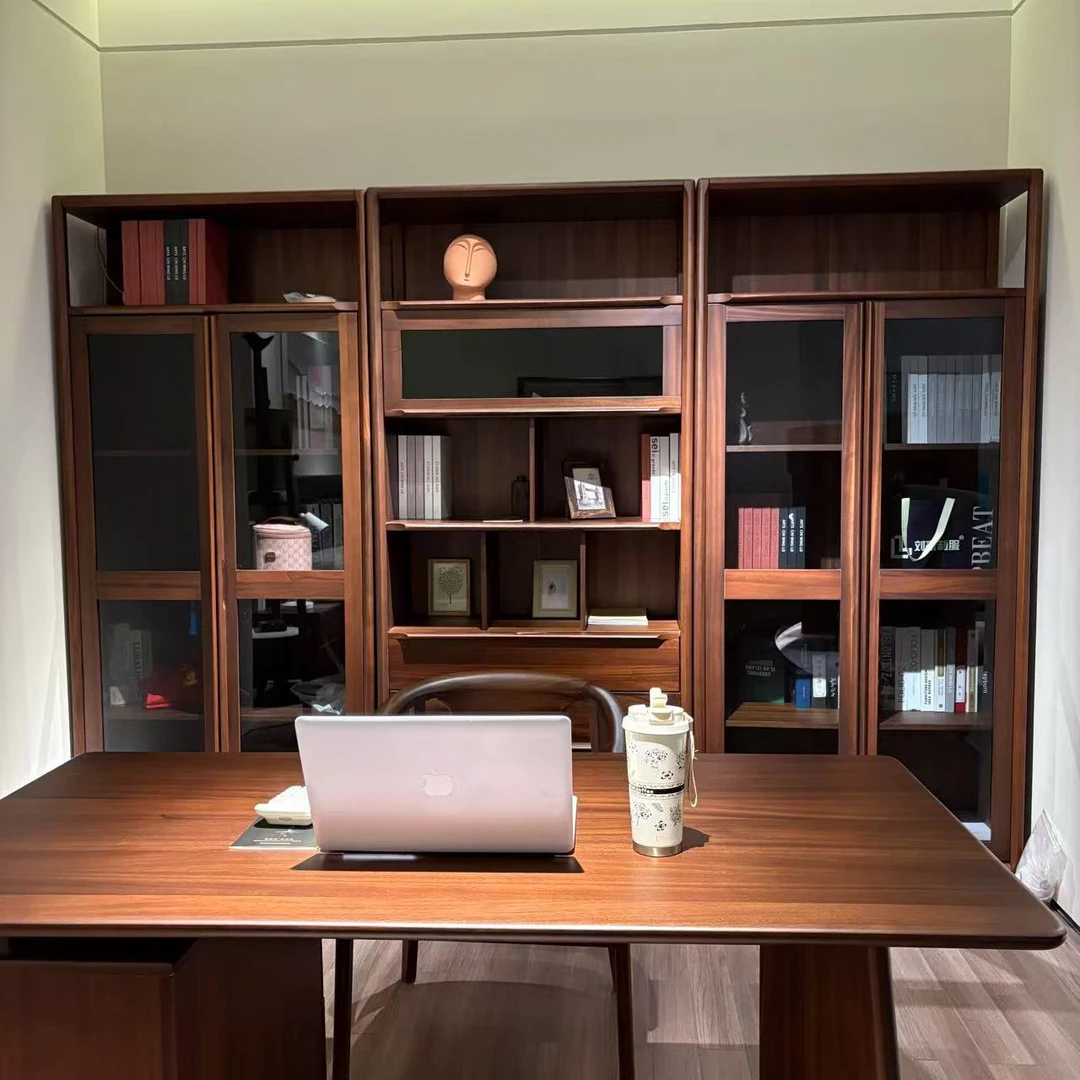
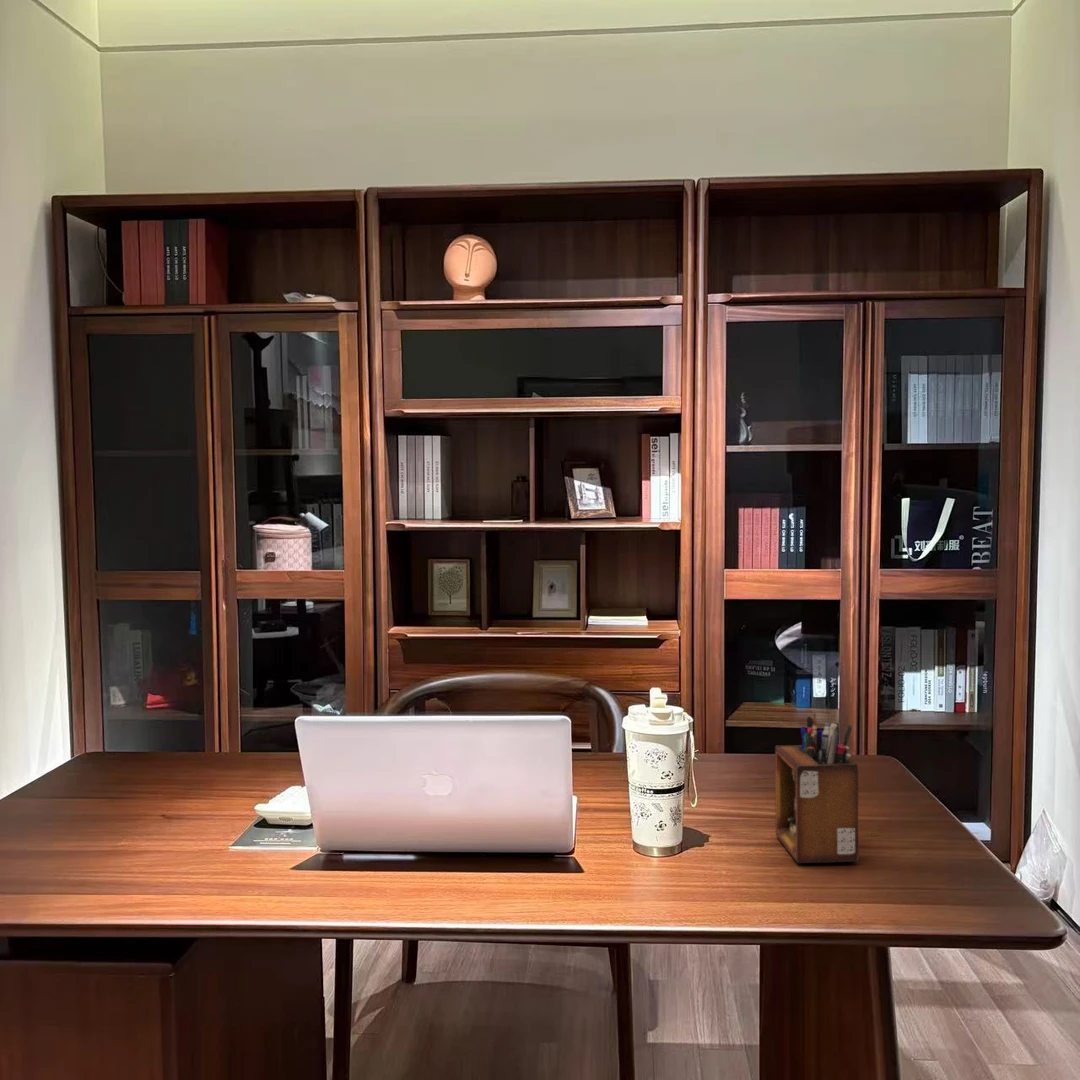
+ desk organizer [774,711,859,864]
